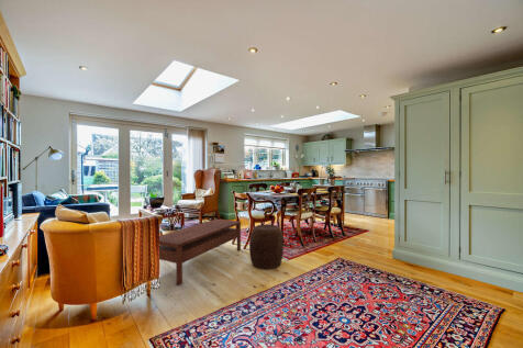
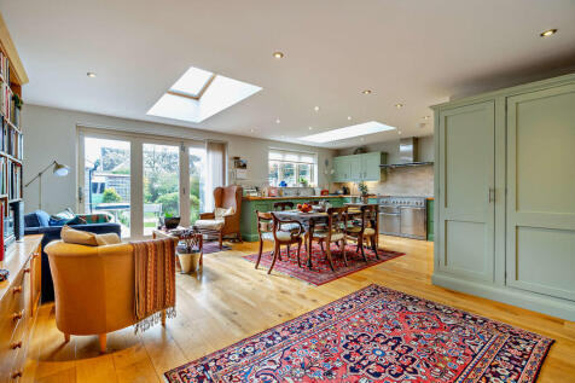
- coffee table [158,218,242,287]
- stool [248,224,285,271]
